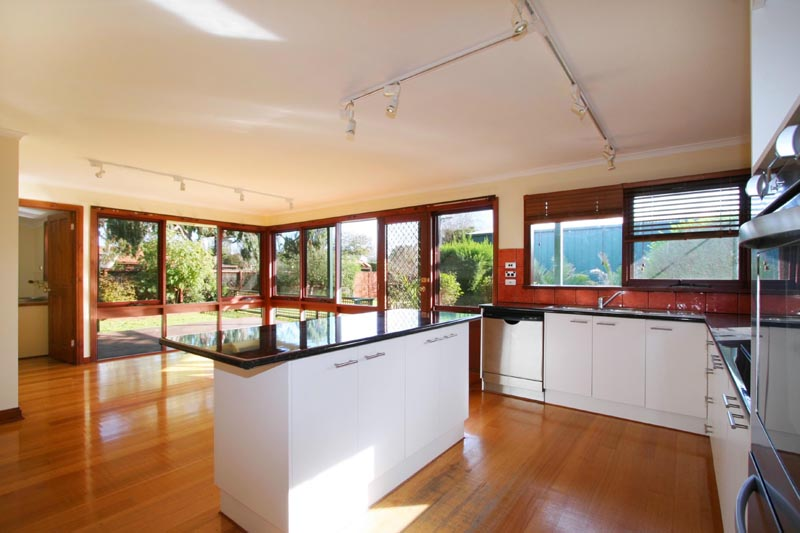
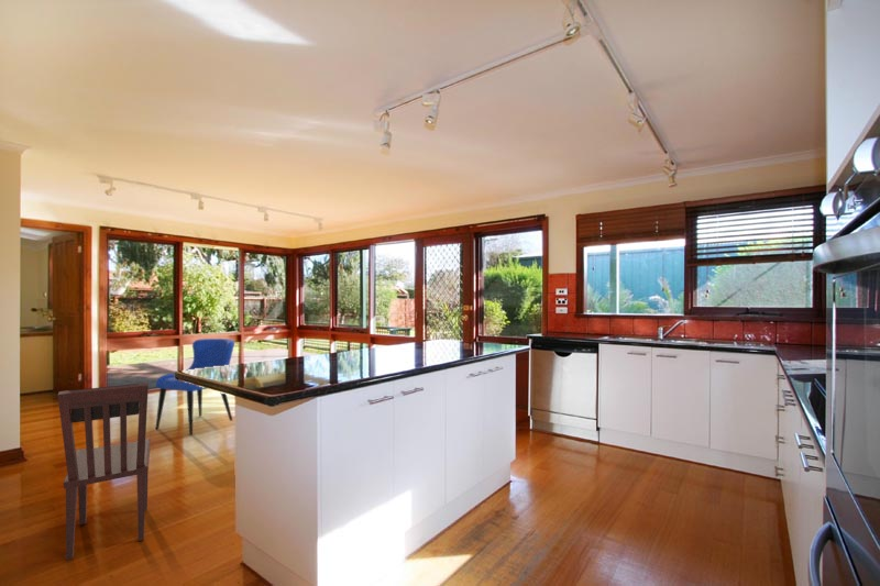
+ dining chair [56,382,152,561]
+ dining chair [154,338,235,436]
